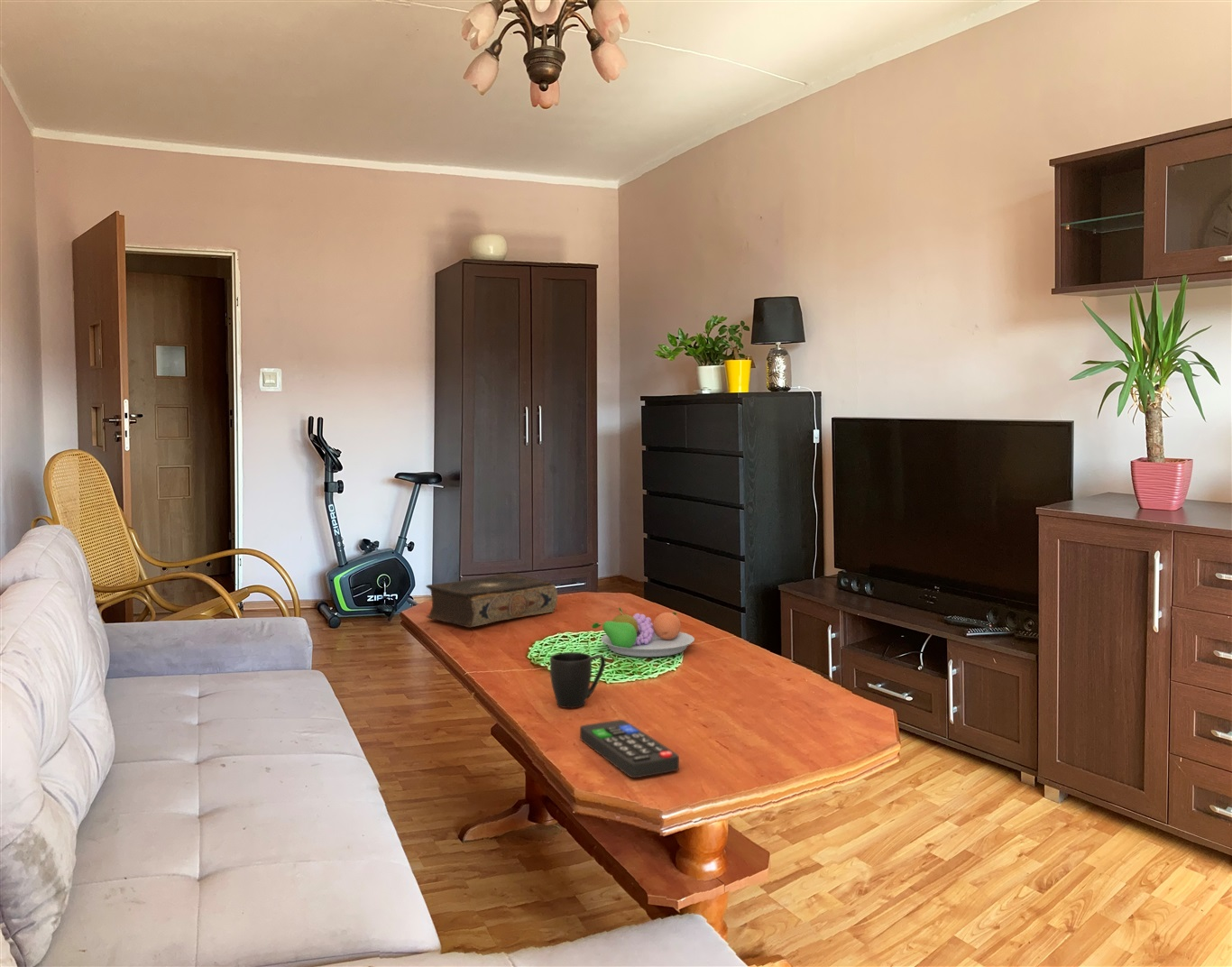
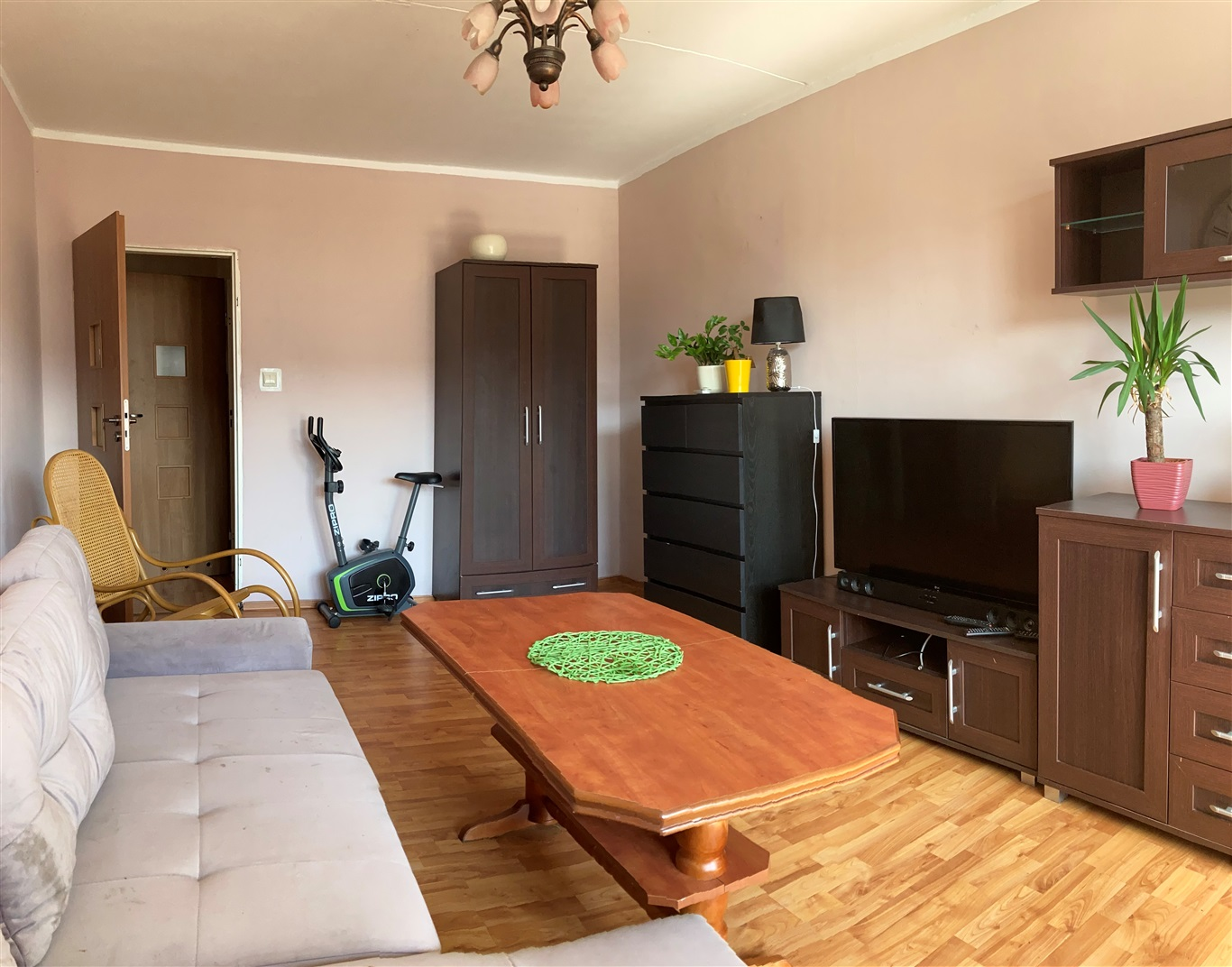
- fruit bowl [591,607,695,658]
- book [425,572,558,629]
- mug [549,651,606,709]
- remote control [579,719,680,778]
